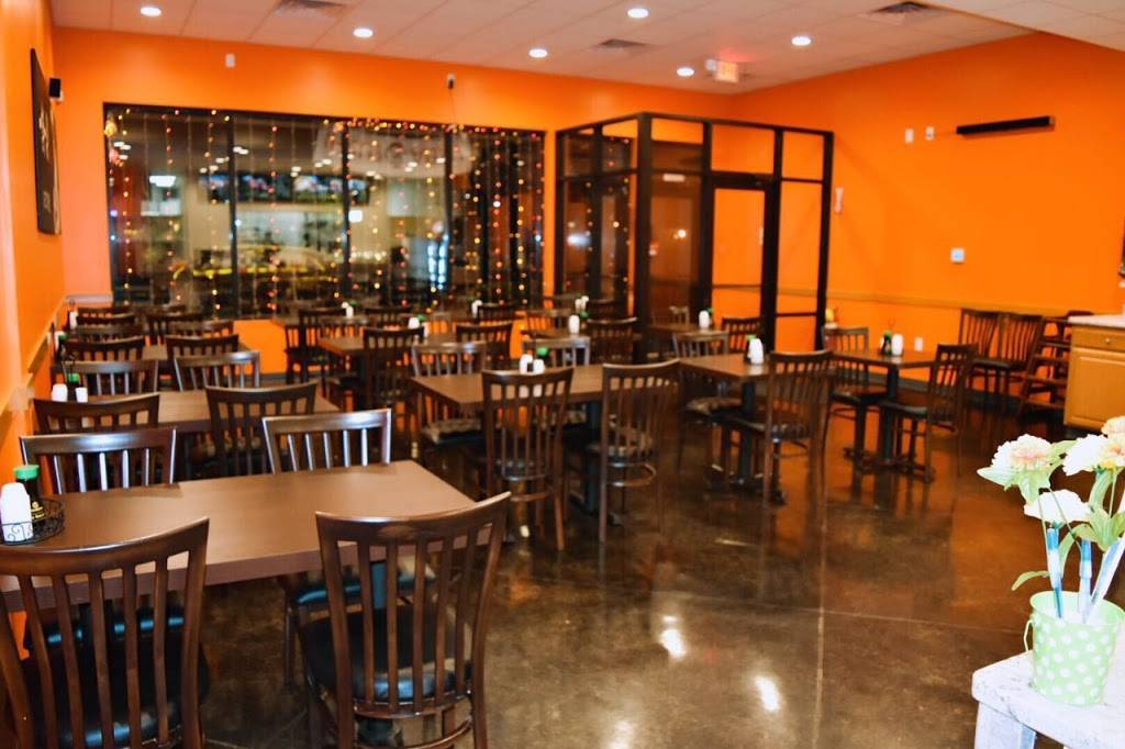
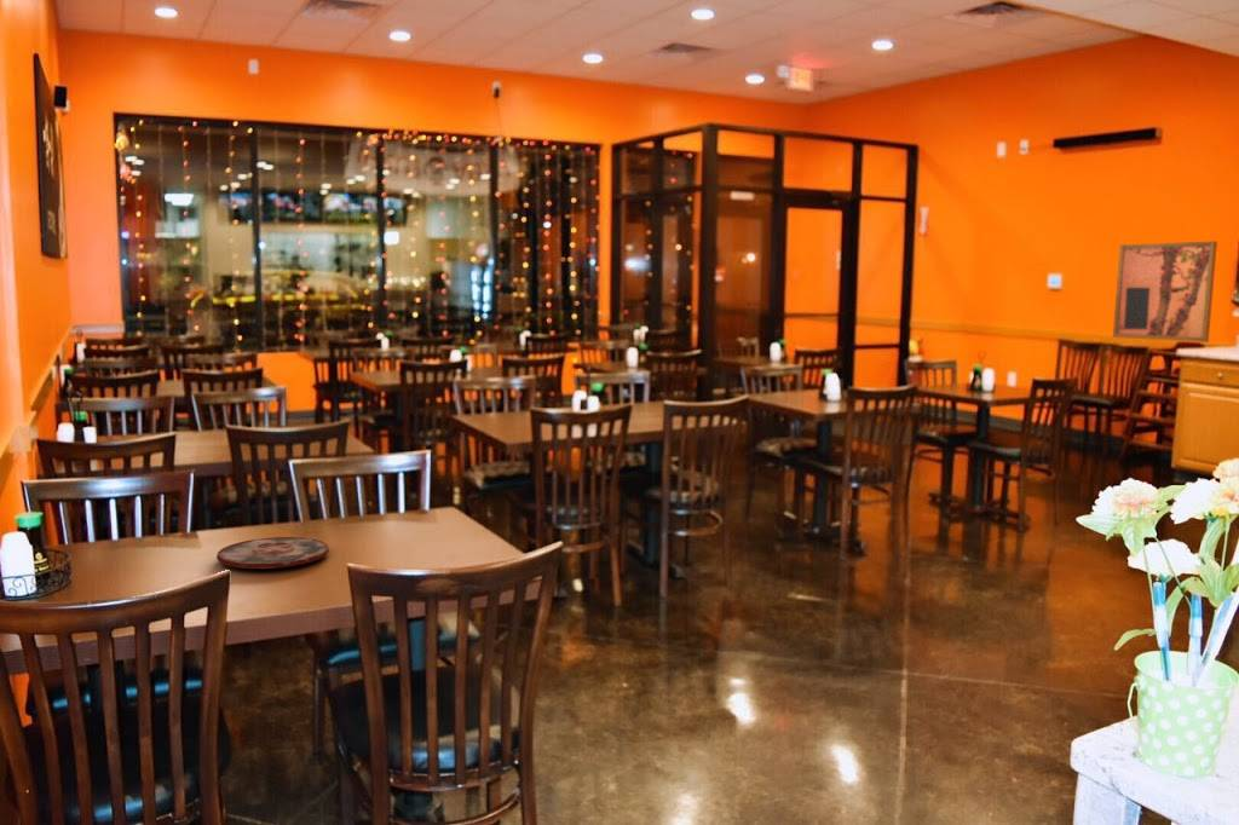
+ plate [215,536,330,570]
+ wall art [1112,241,1218,344]
